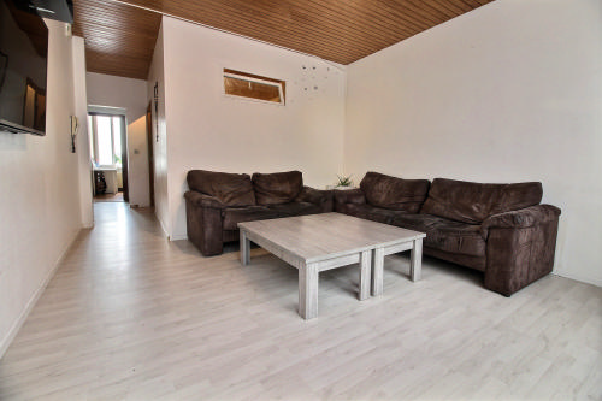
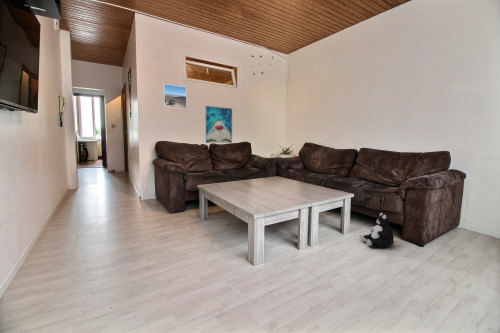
+ plush toy [359,212,395,248]
+ wall art [205,105,233,144]
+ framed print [163,83,188,110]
